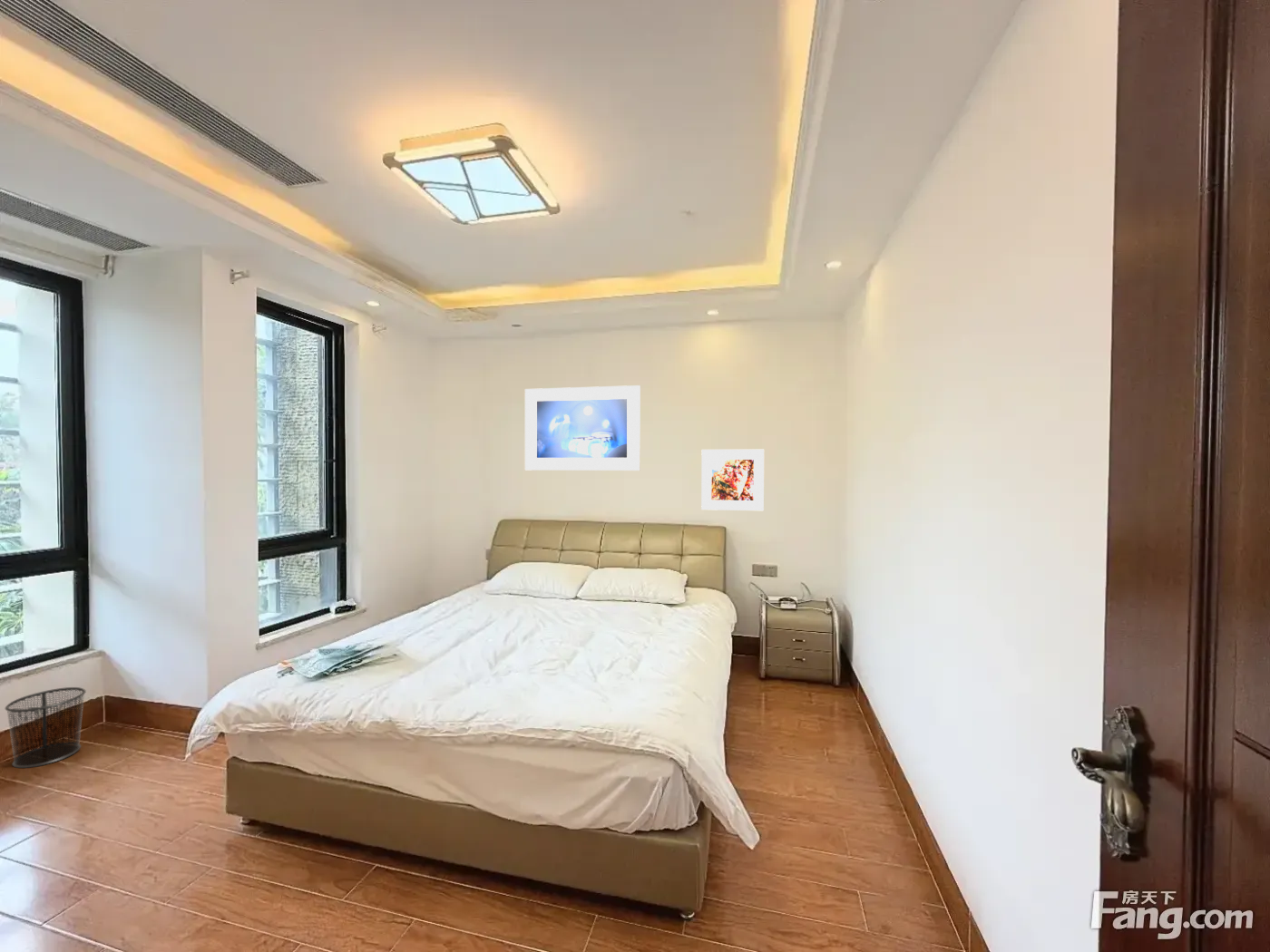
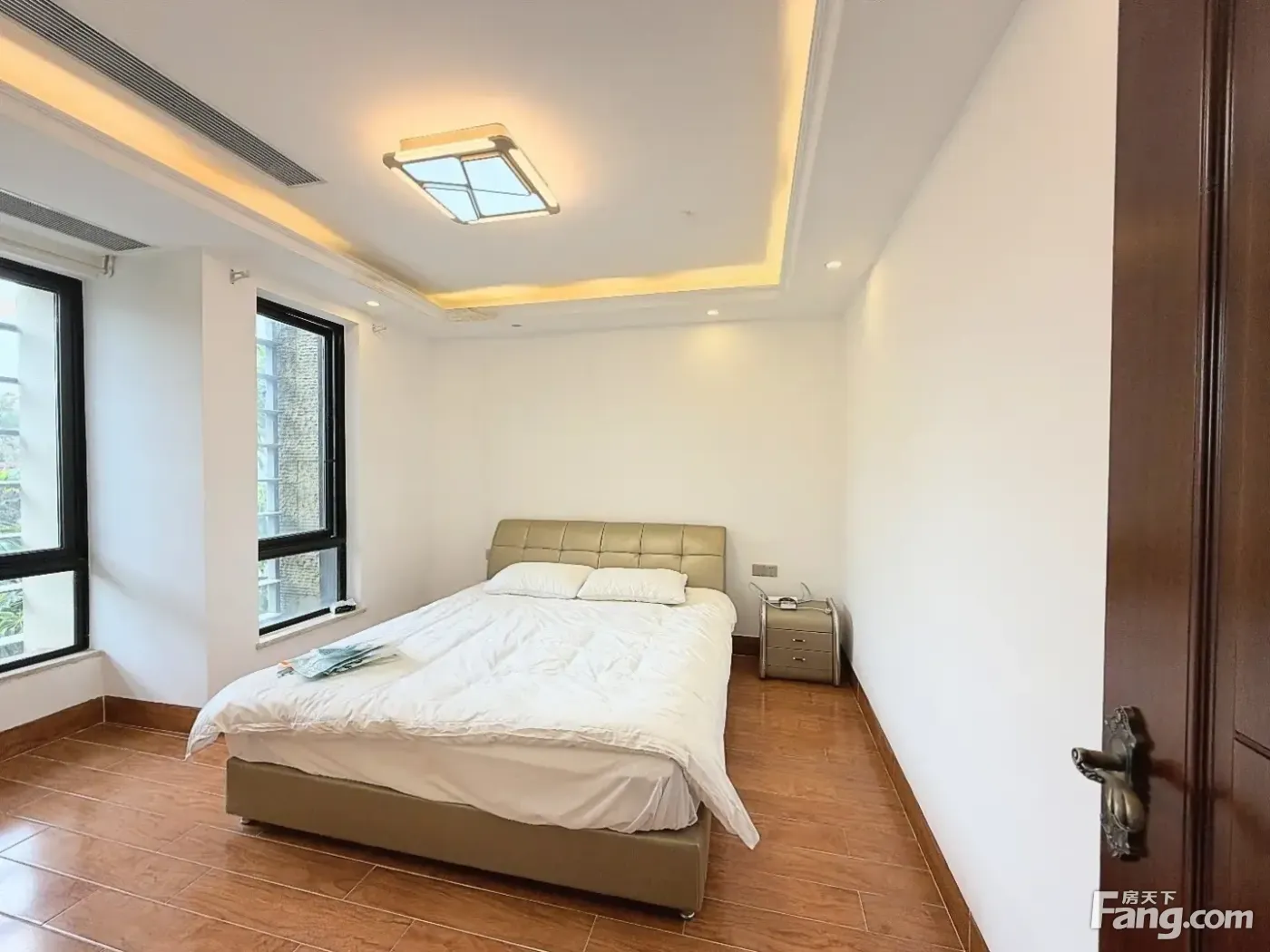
- waste bin [5,686,87,769]
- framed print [524,384,641,471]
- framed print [700,449,765,511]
